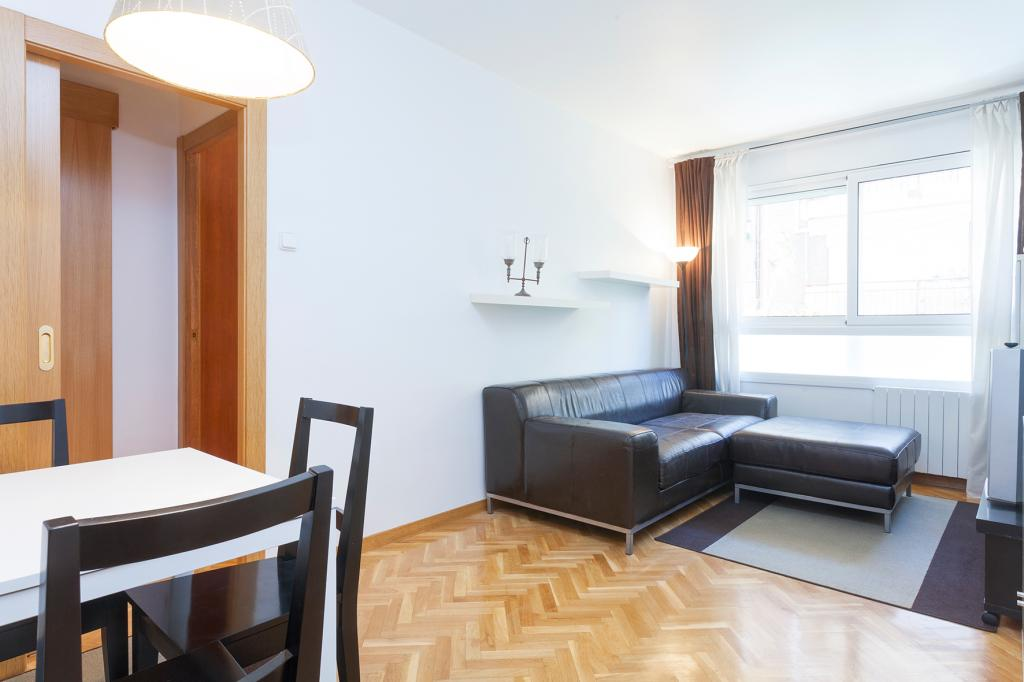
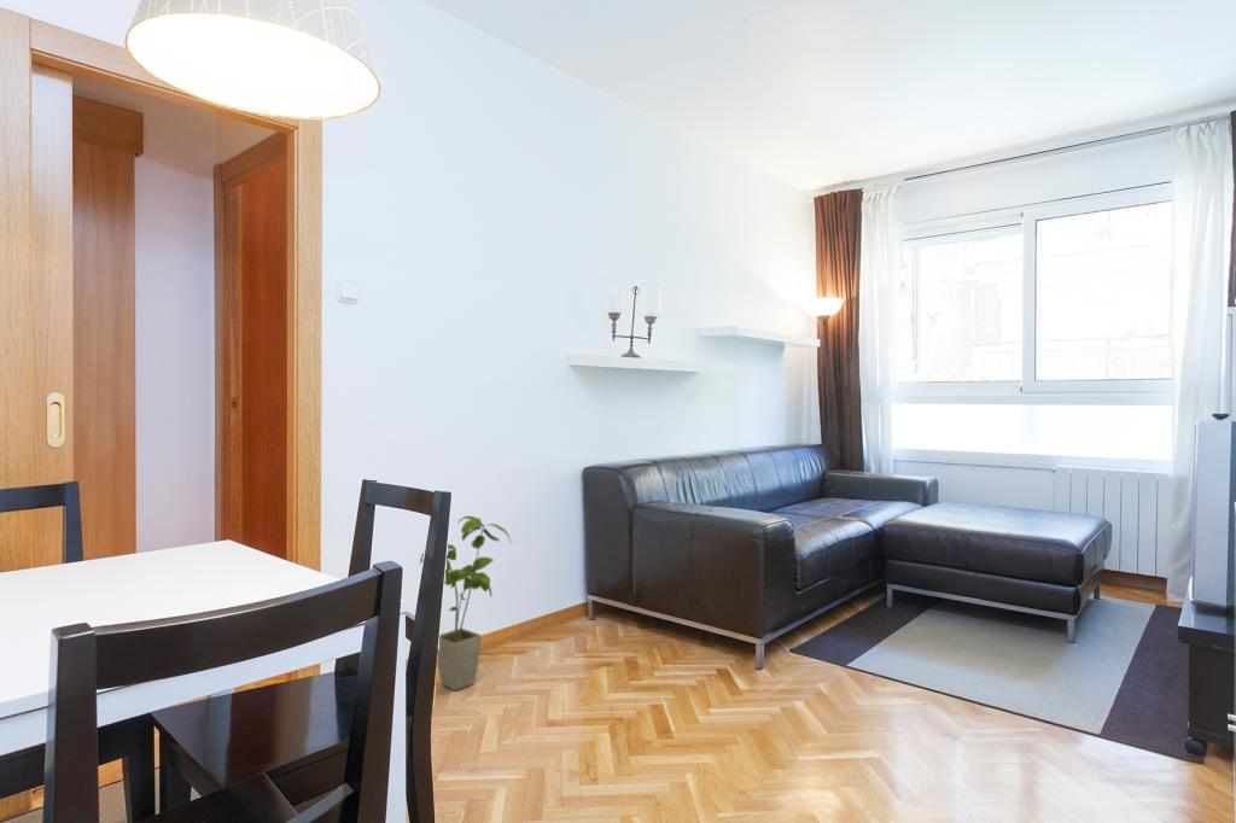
+ house plant [419,515,513,691]
